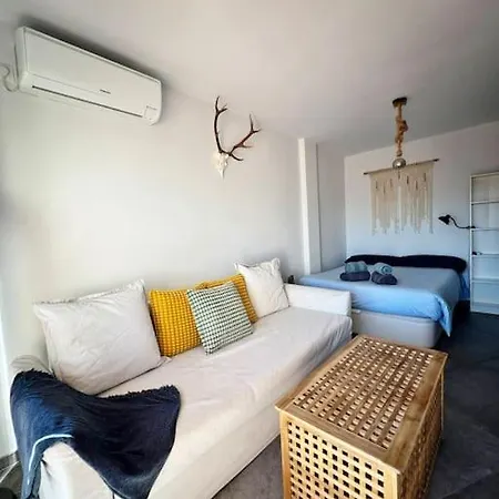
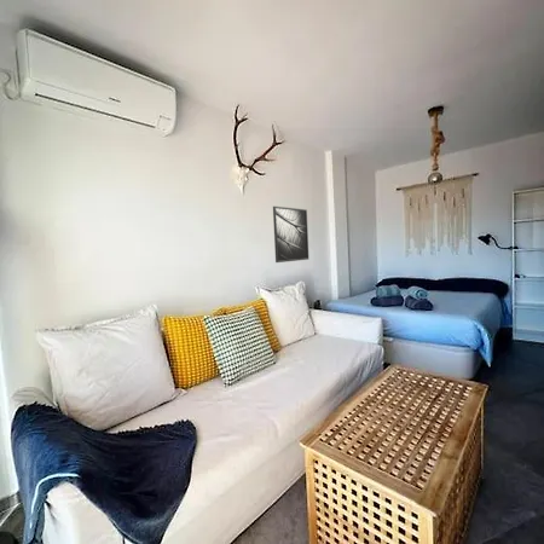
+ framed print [272,206,309,264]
